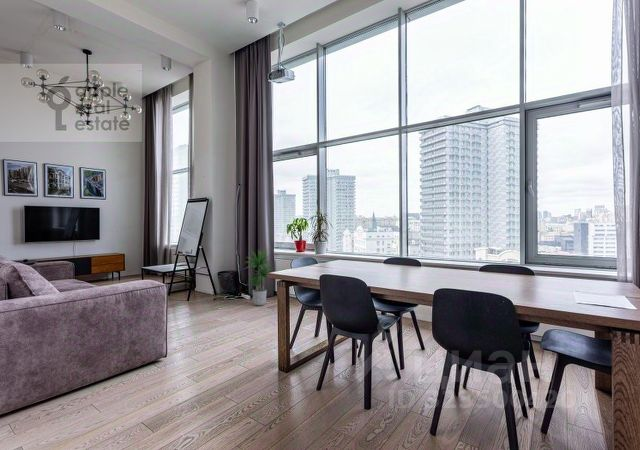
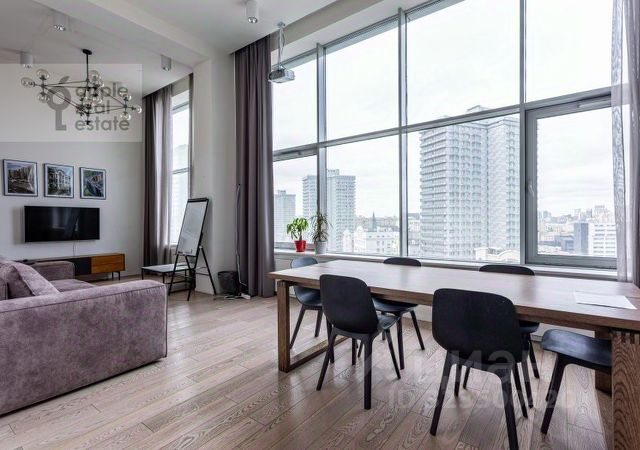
- potted plant [243,249,276,306]
